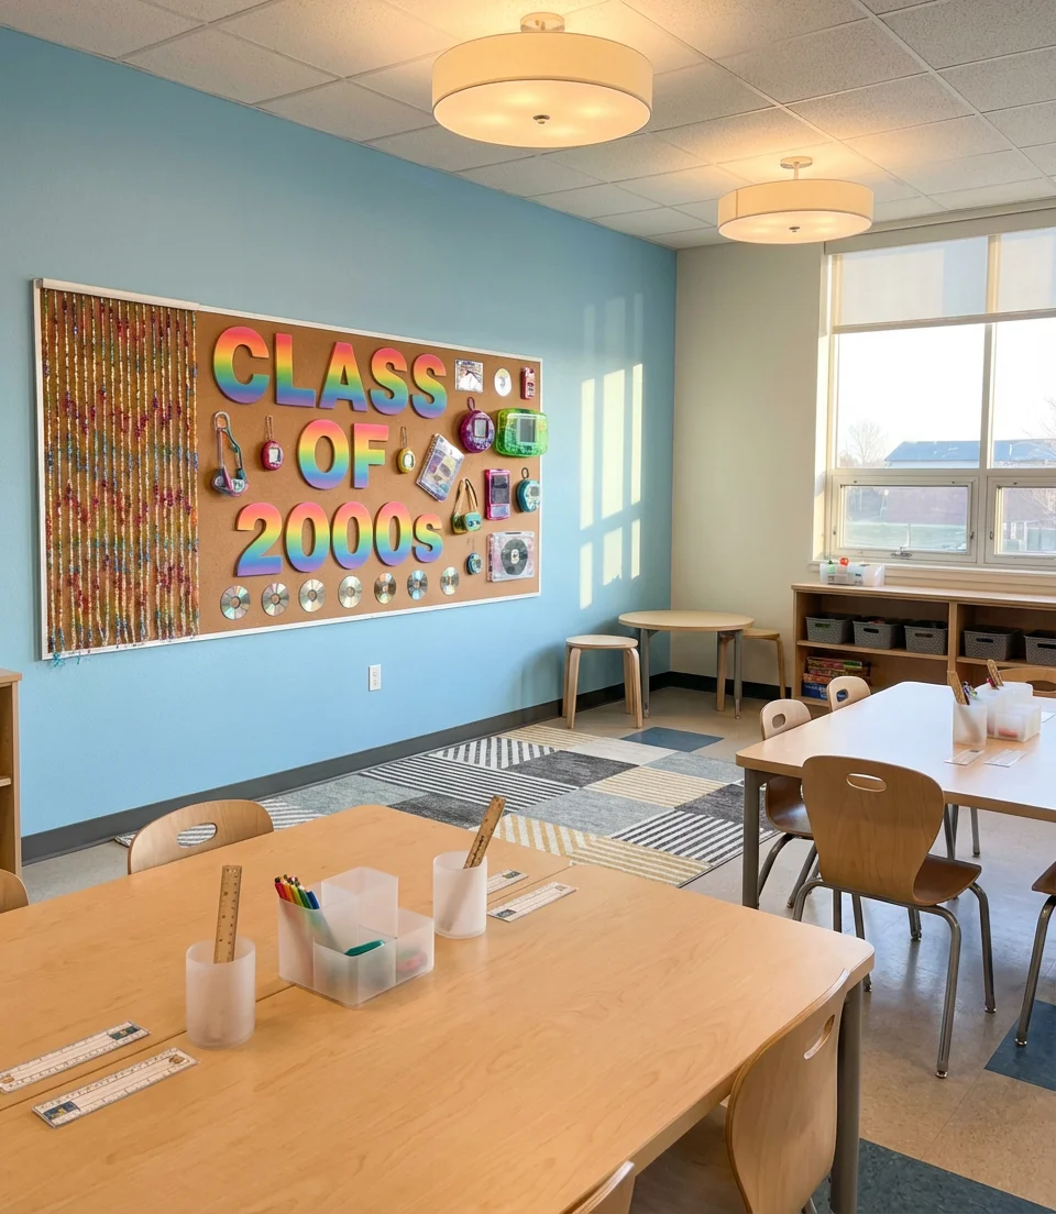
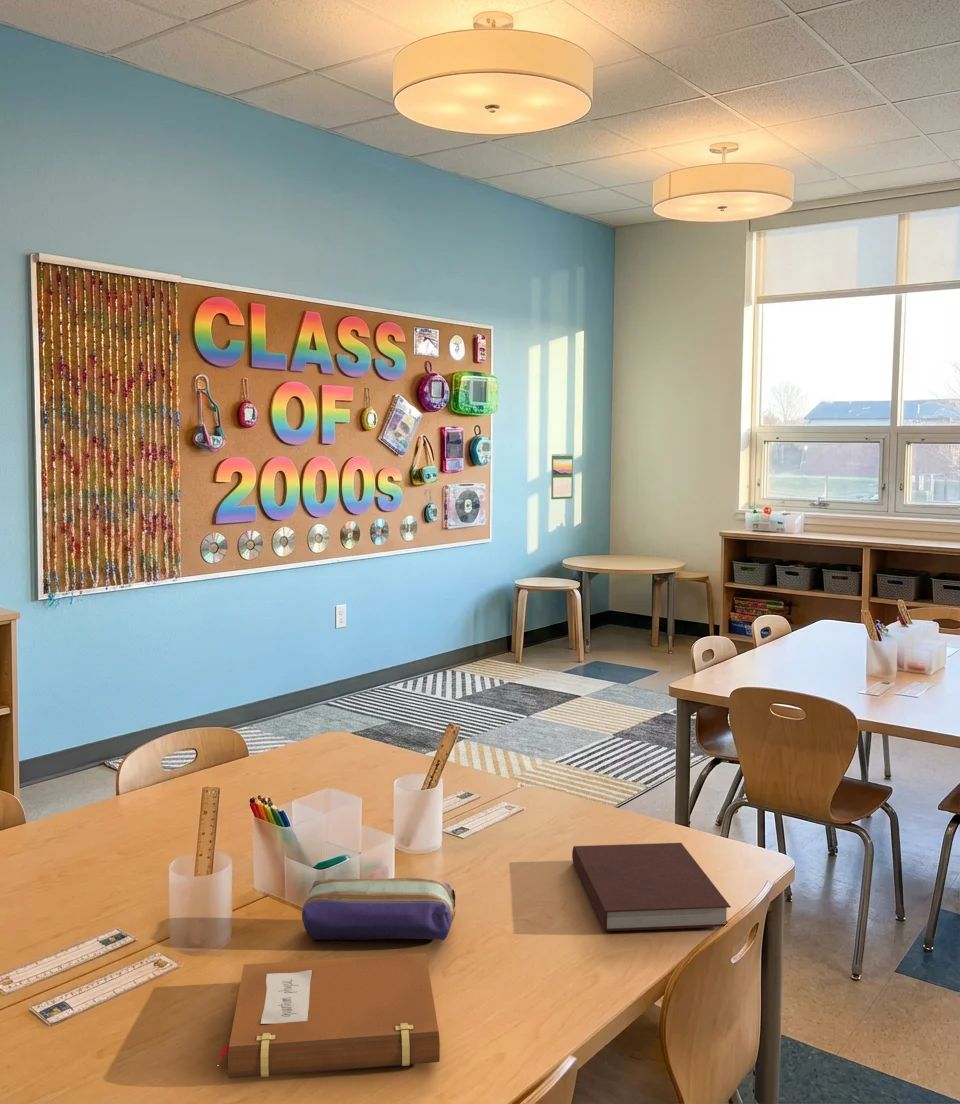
+ notebook [217,952,441,1079]
+ notebook [571,842,732,932]
+ pencil case [301,877,456,941]
+ calendar [550,453,574,500]
